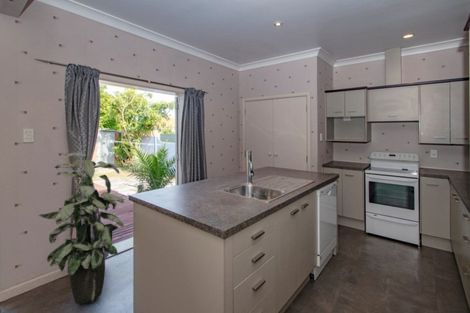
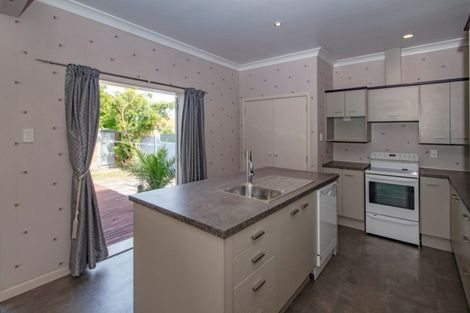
- indoor plant [38,152,125,305]
